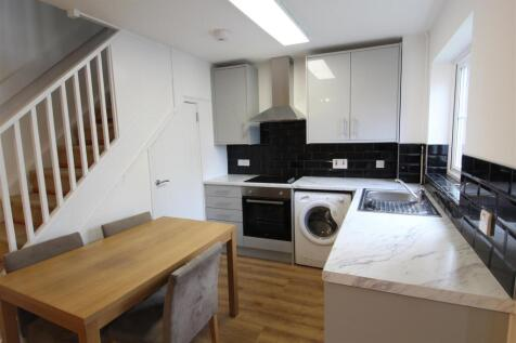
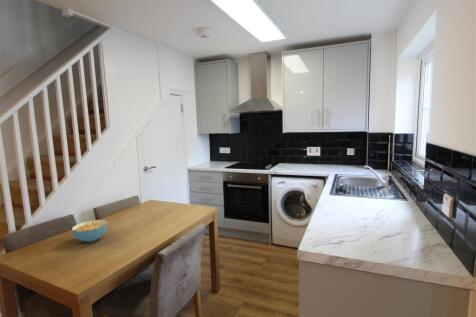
+ cereal bowl [71,219,108,243]
